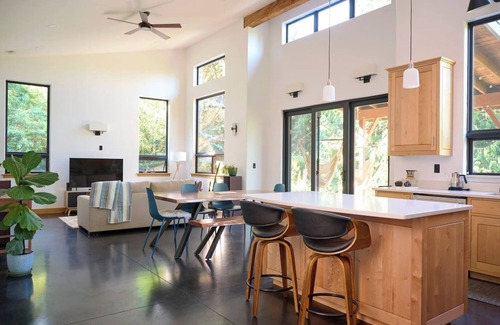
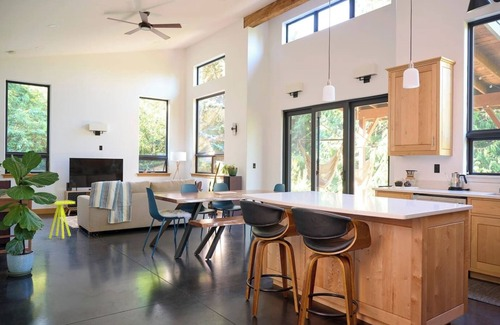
+ side table [48,199,76,240]
